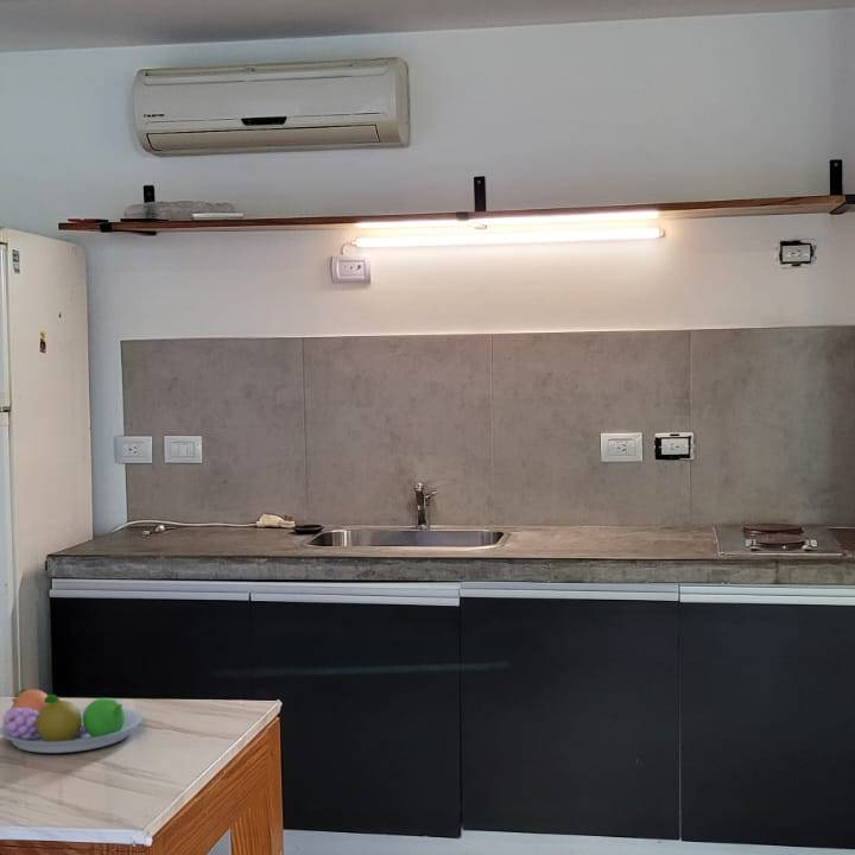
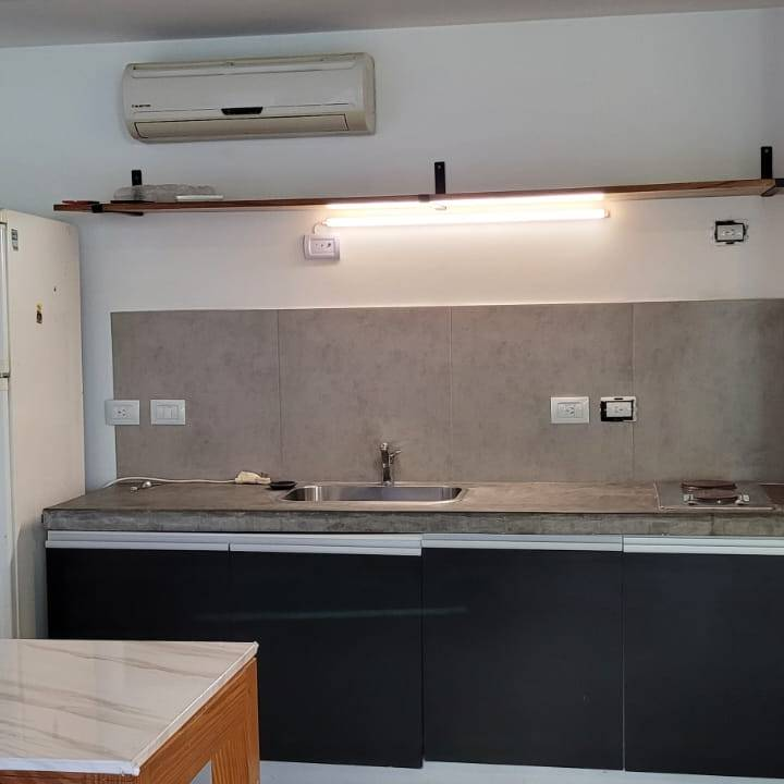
- fruit bowl [0,688,144,754]
